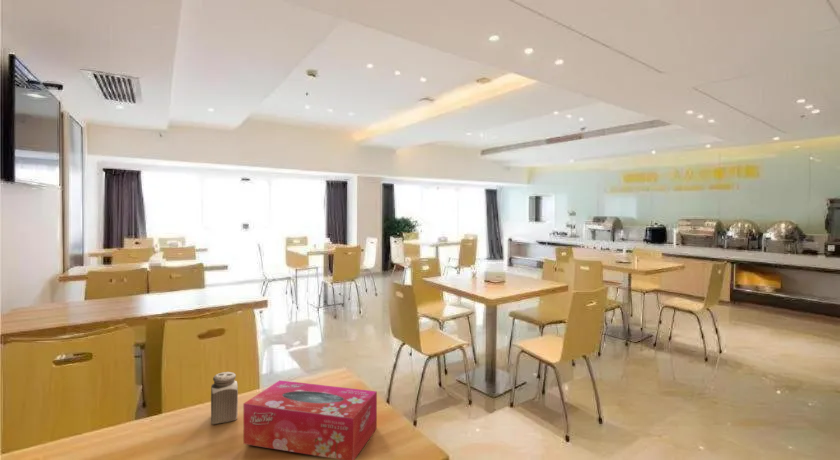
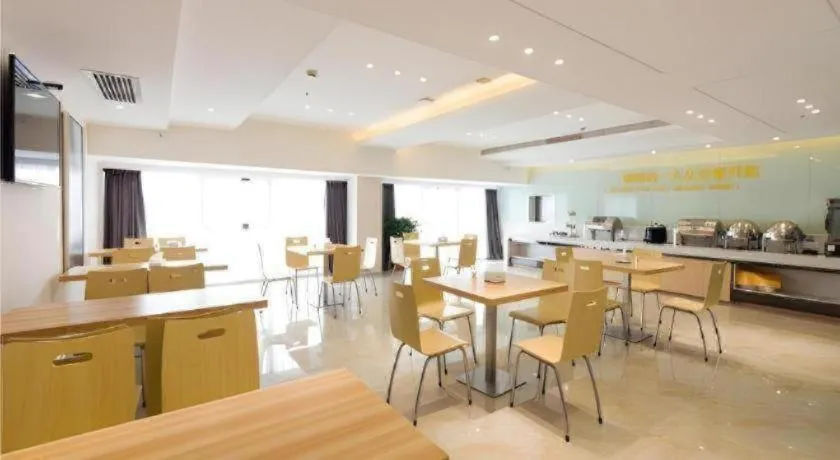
- tissue box [243,379,378,460]
- salt shaker [210,371,239,425]
